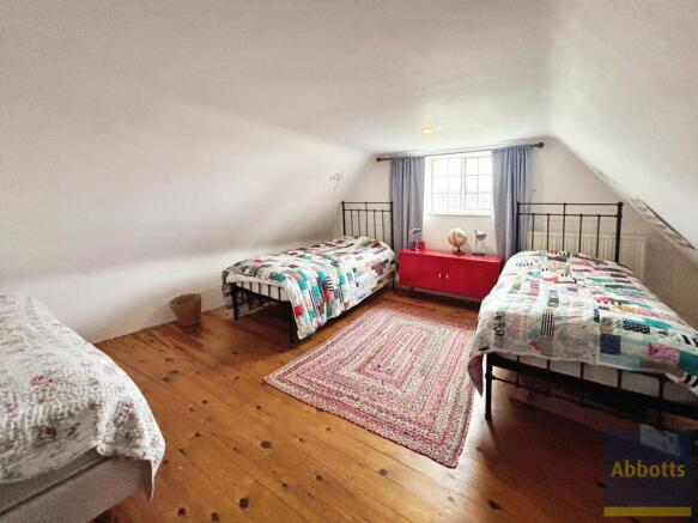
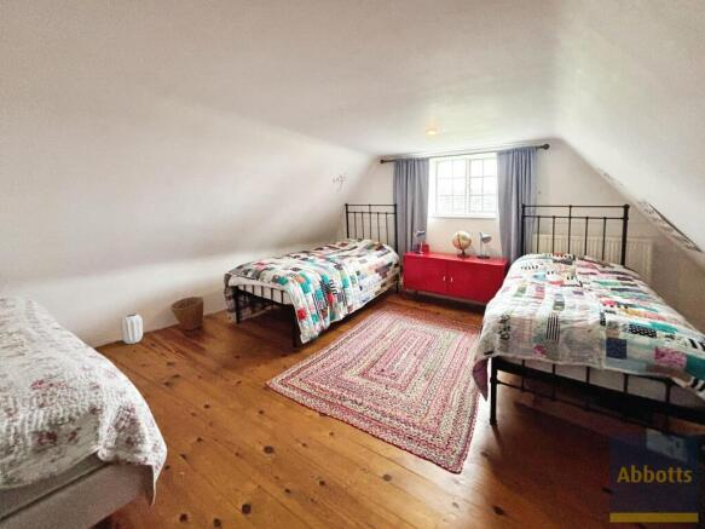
+ vase [119,312,144,345]
